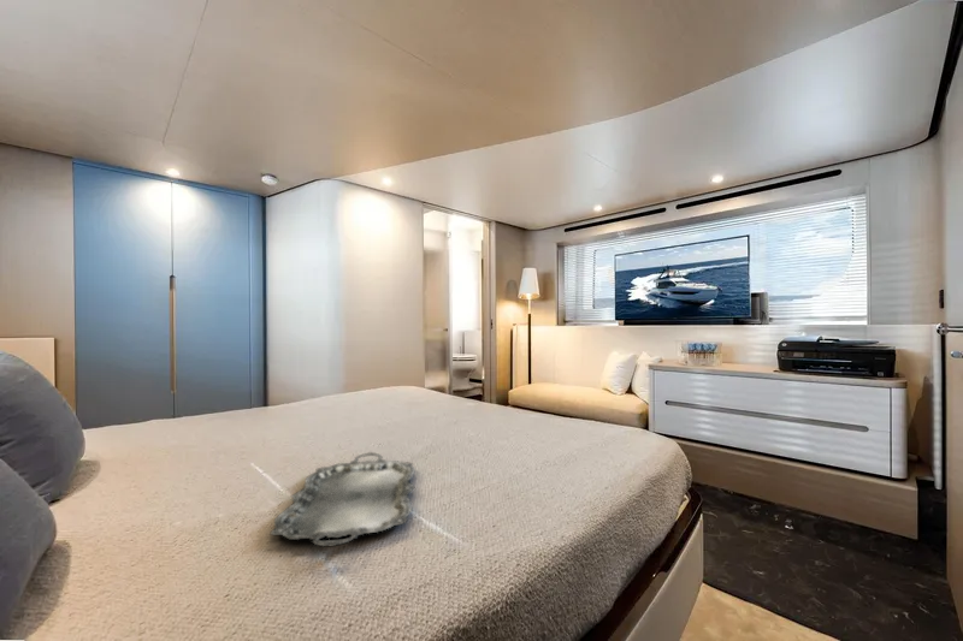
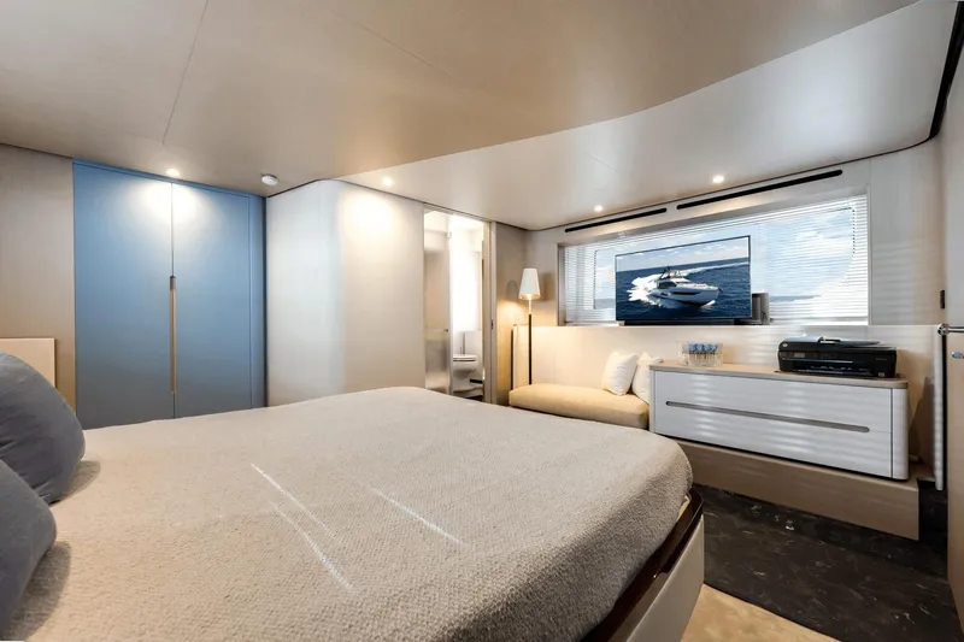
- serving tray [268,451,416,548]
